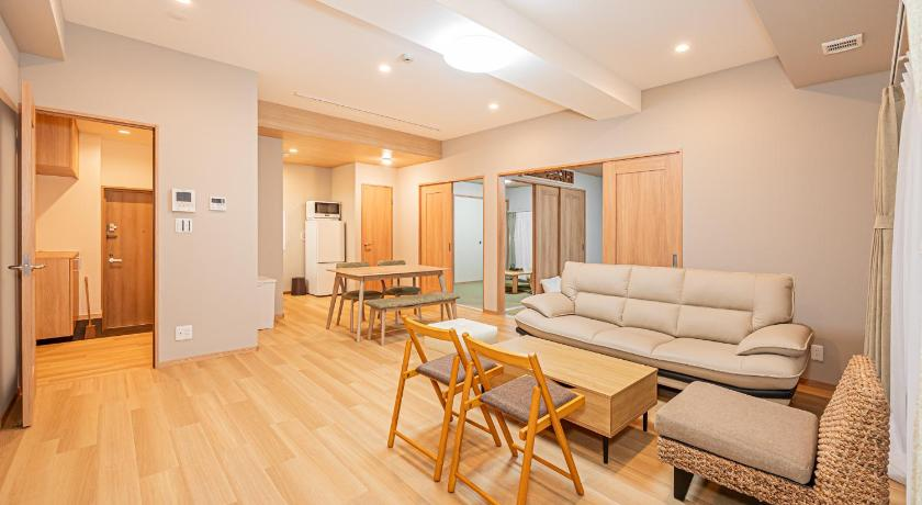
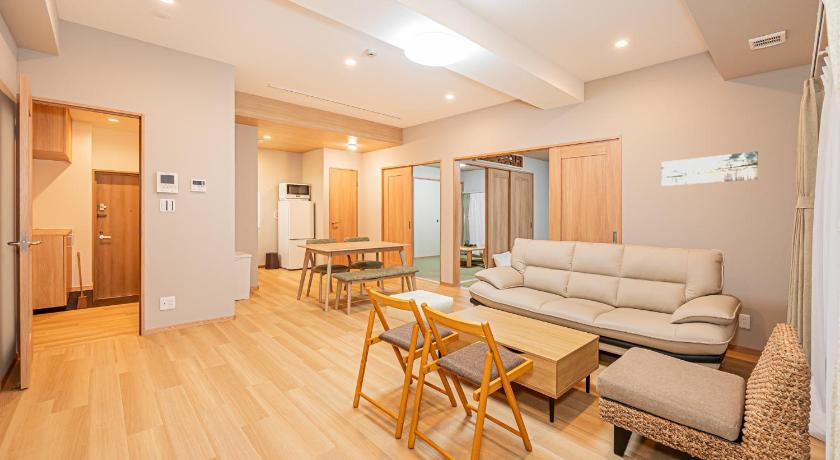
+ wall art [660,150,759,187]
